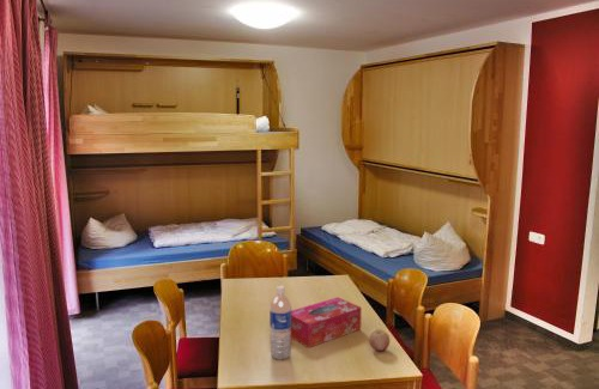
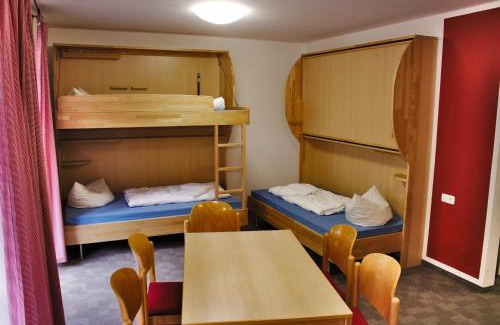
- fruit [368,328,391,353]
- tissue box [291,296,363,350]
- water bottle [268,285,292,361]
